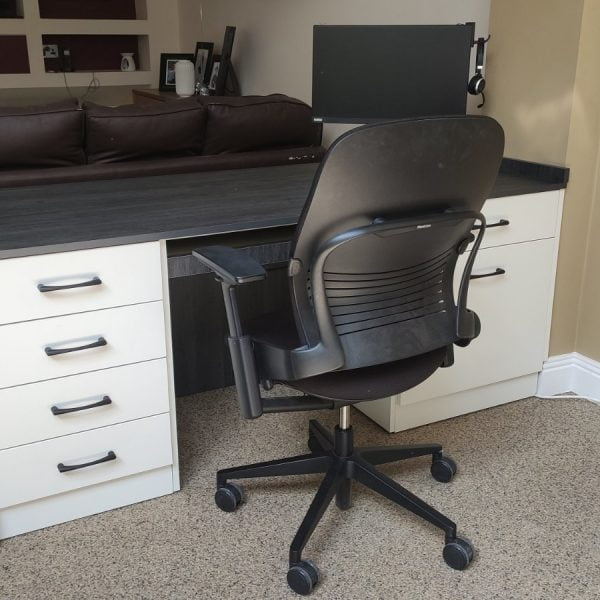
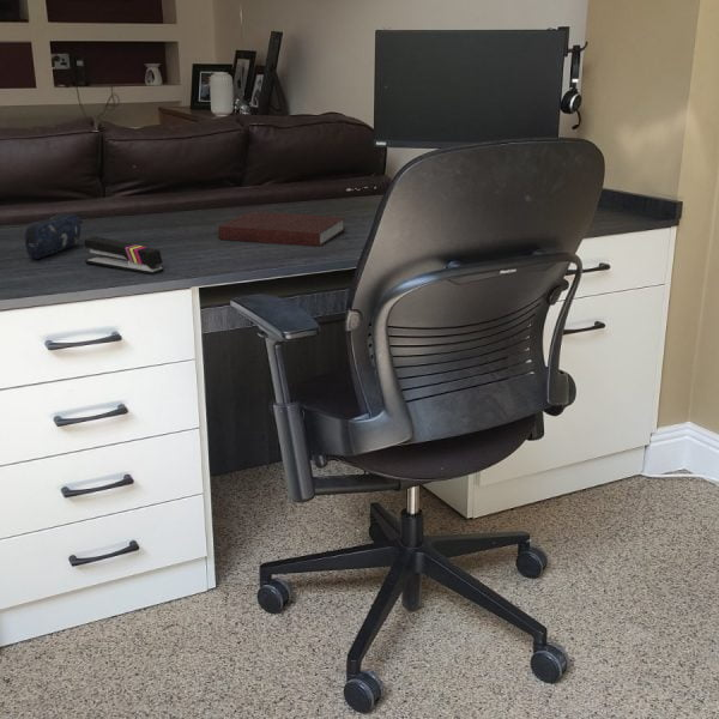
+ stapler [84,235,164,276]
+ notebook [217,210,346,248]
+ pencil case [24,211,84,260]
